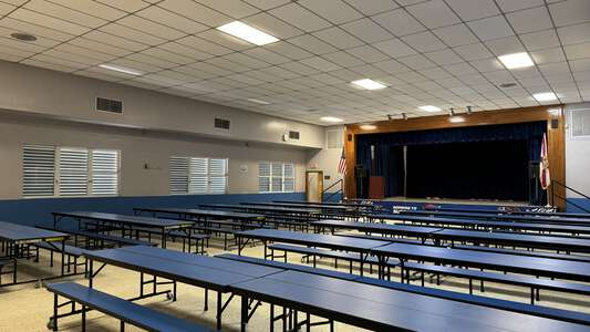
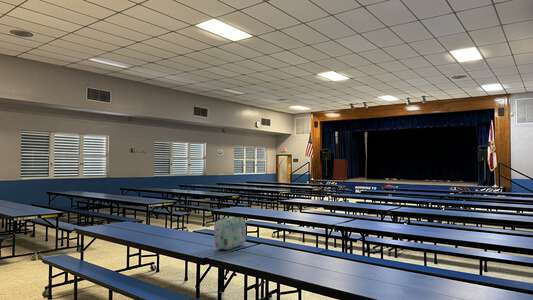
+ lunch box [213,216,247,251]
